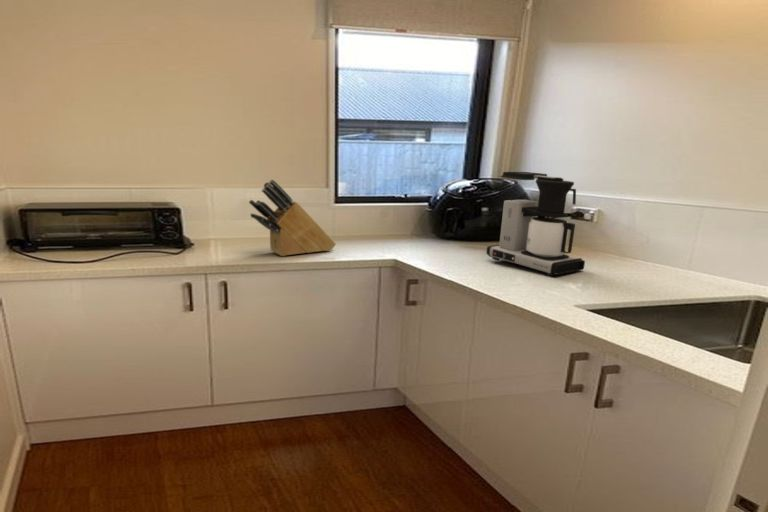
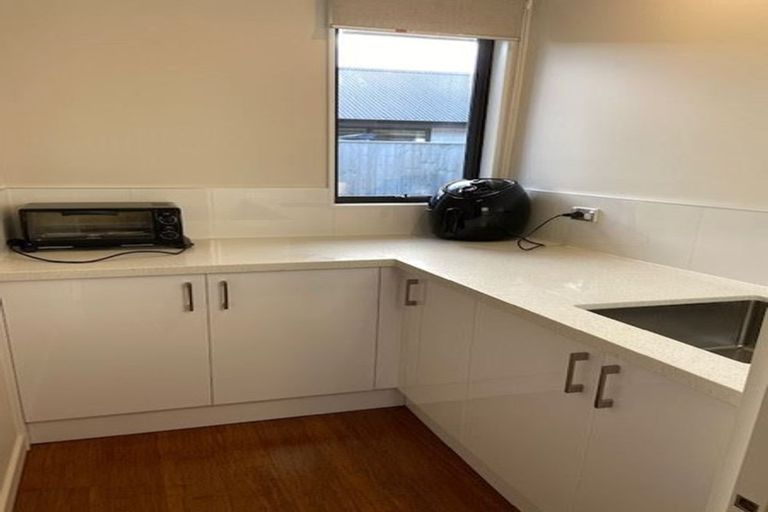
- coffee maker [485,171,586,277]
- knife block [248,179,337,257]
